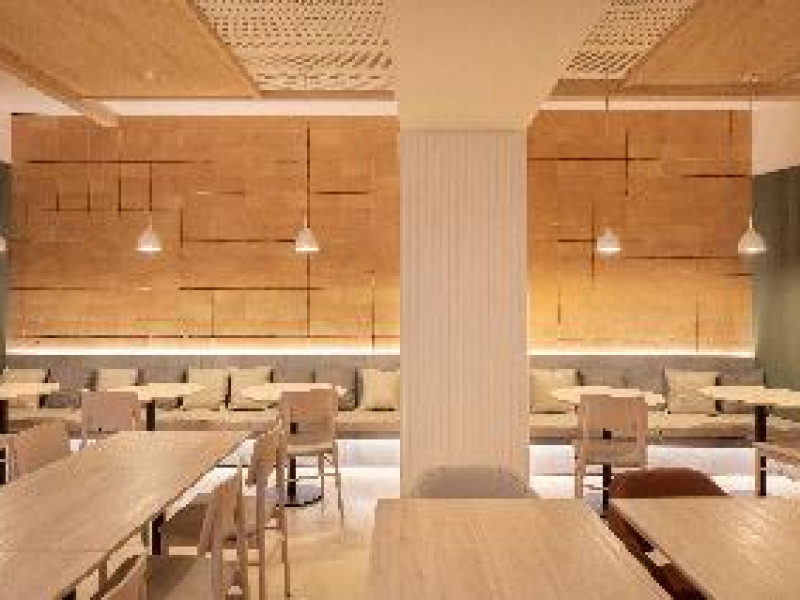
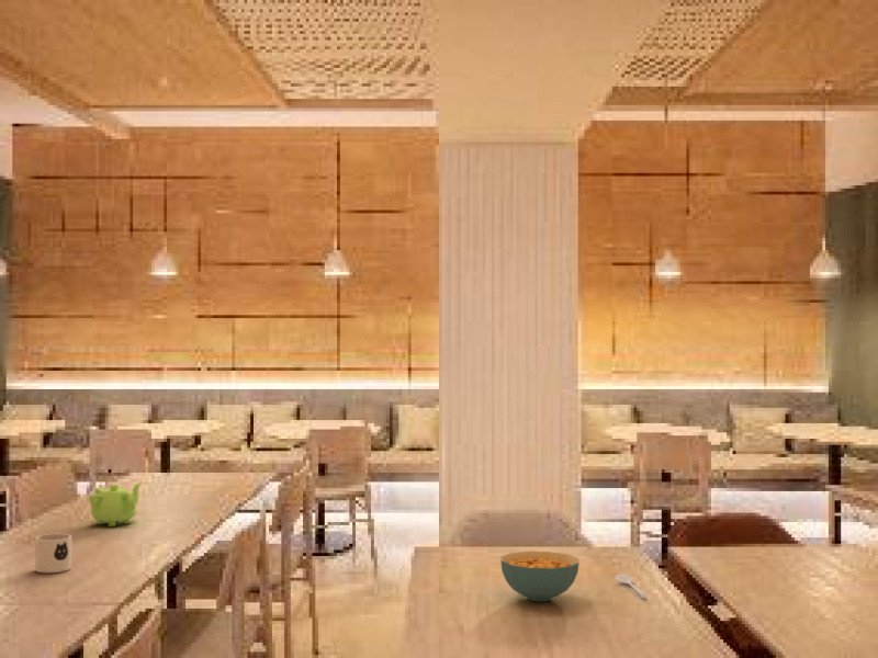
+ mug [34,533,74,574]
+ teapot [88,481,143,527]
+ cereal bowl [499,551,581,602]
+ stirrer [615,574,648,599]
